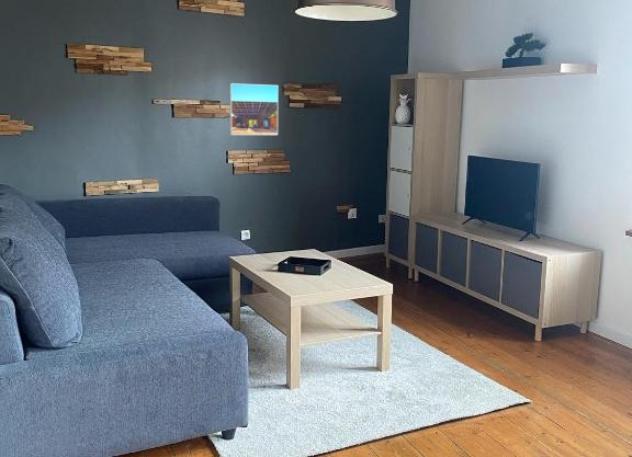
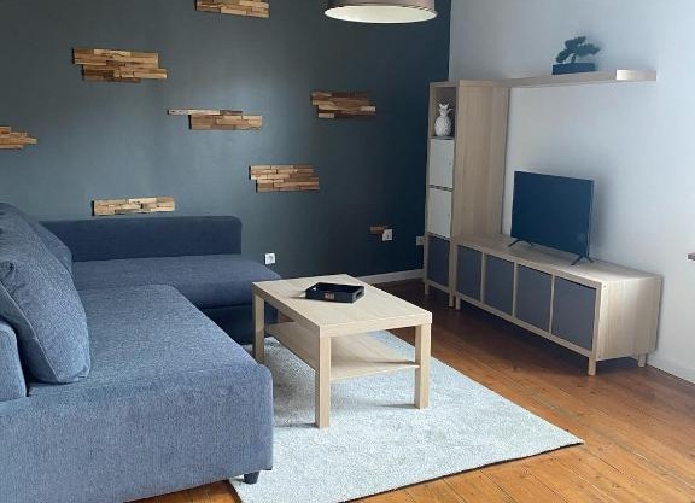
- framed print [228,82,280,136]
